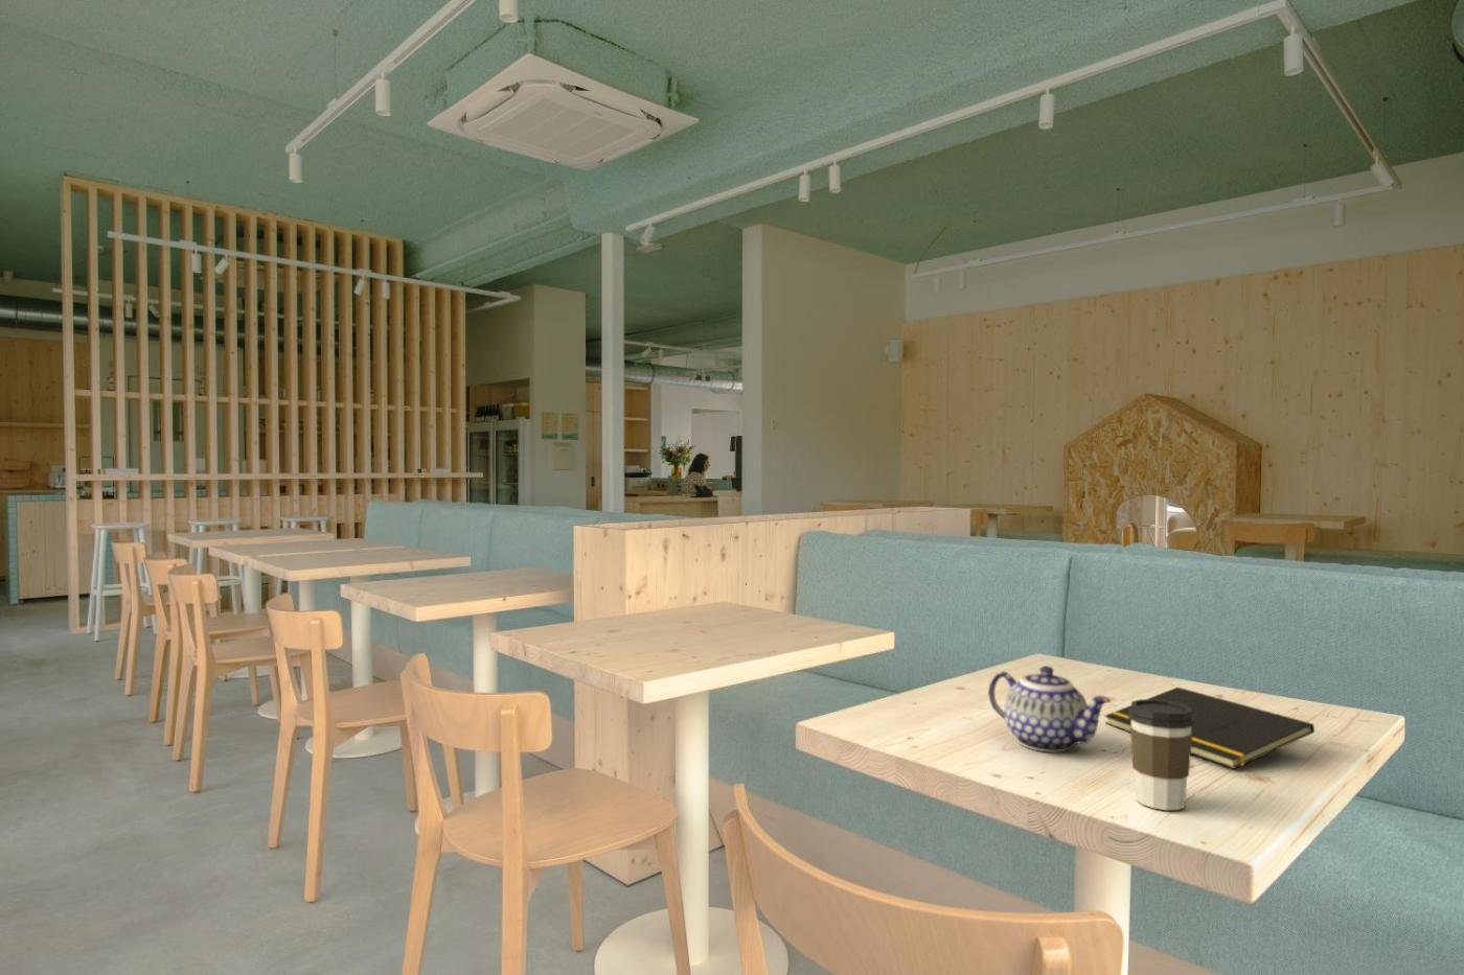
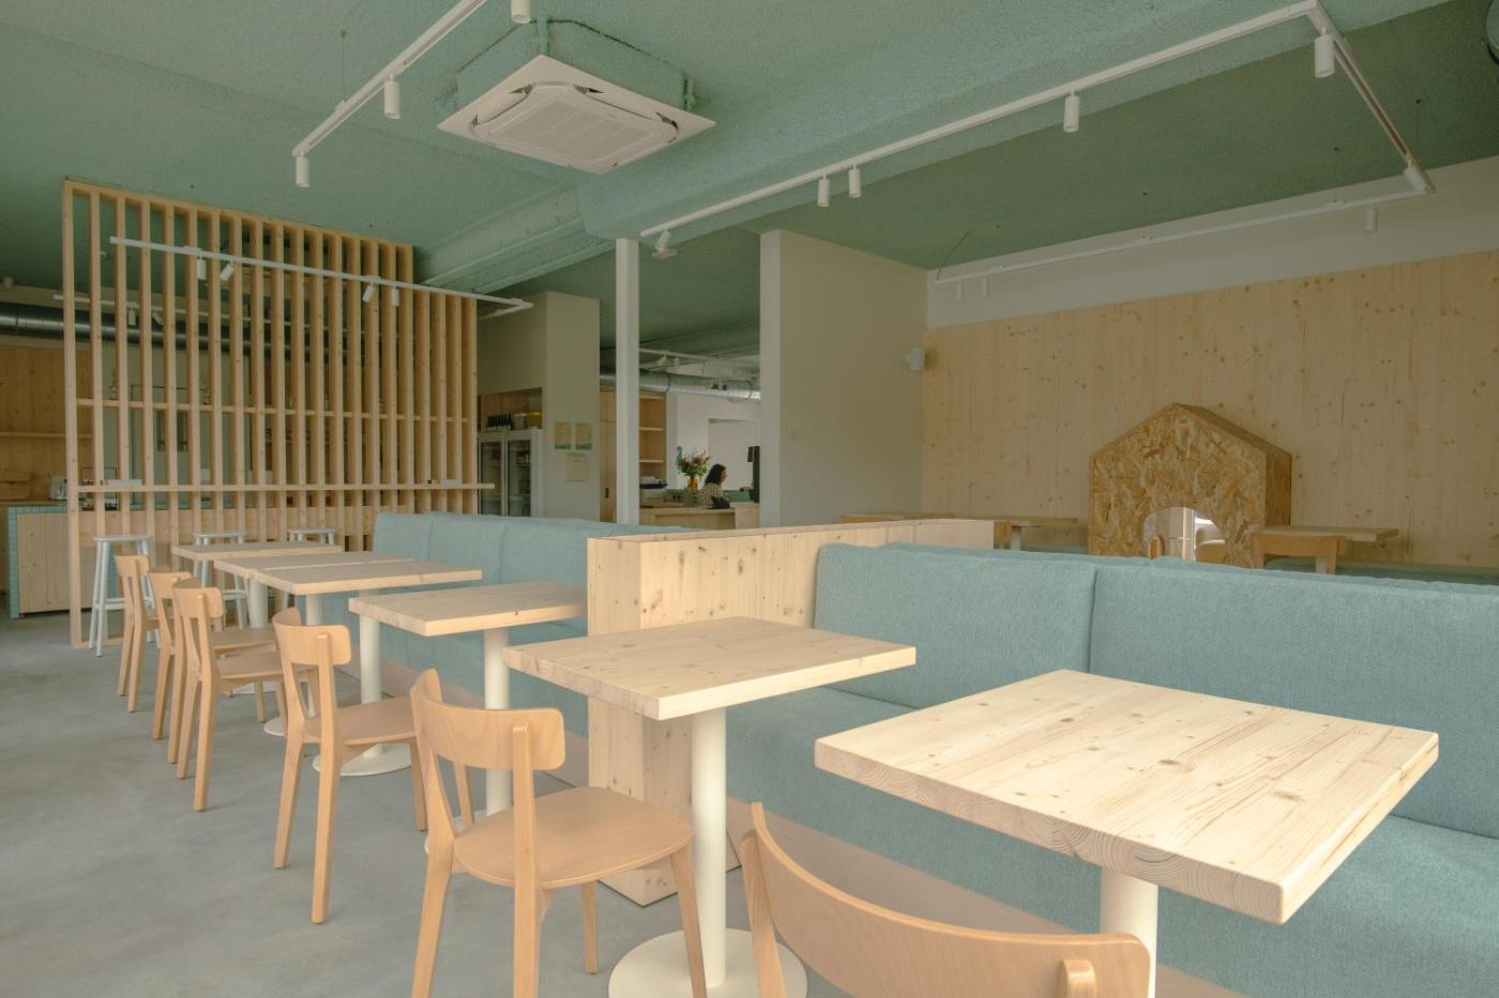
- notepad [1104,686,1316,770]
- teapot [987,665,1111,752]
- coffee cup [1129,699,1194,811]
